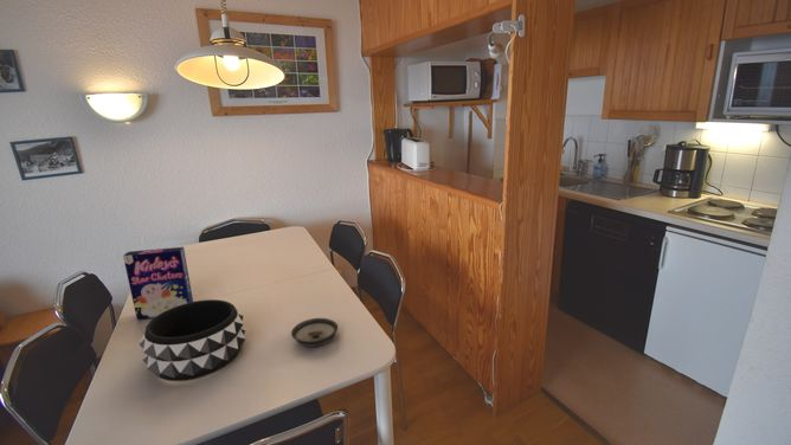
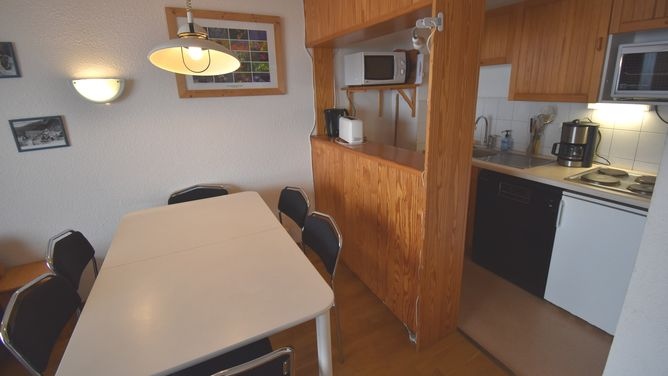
- decorative bowl [139,298,246,382]
- saucer [290,317,339,347]
- cereal box [122,246,194,321]
